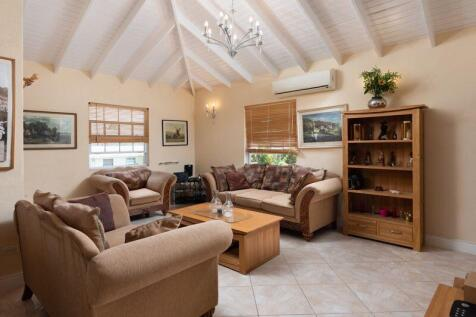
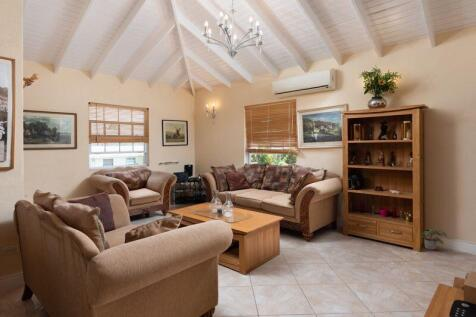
+ potted plant [421,227,448,251]
